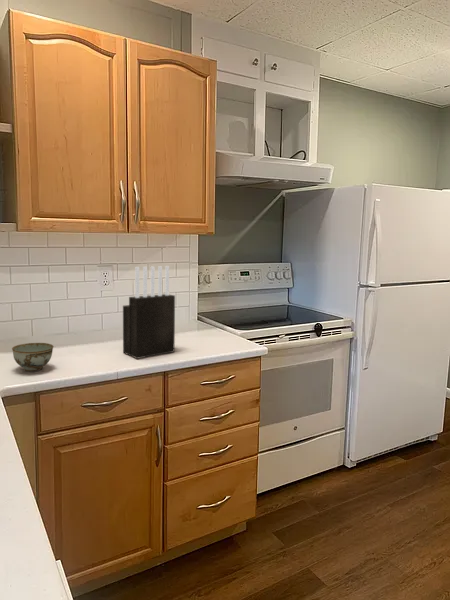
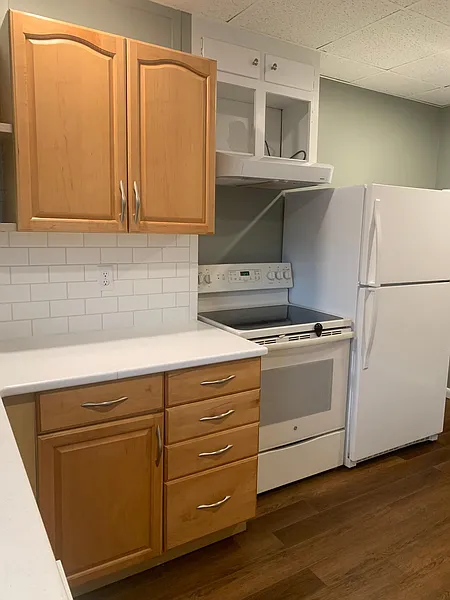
- knife block [122,265,176,360]
- bowl [11,342,55,372]
